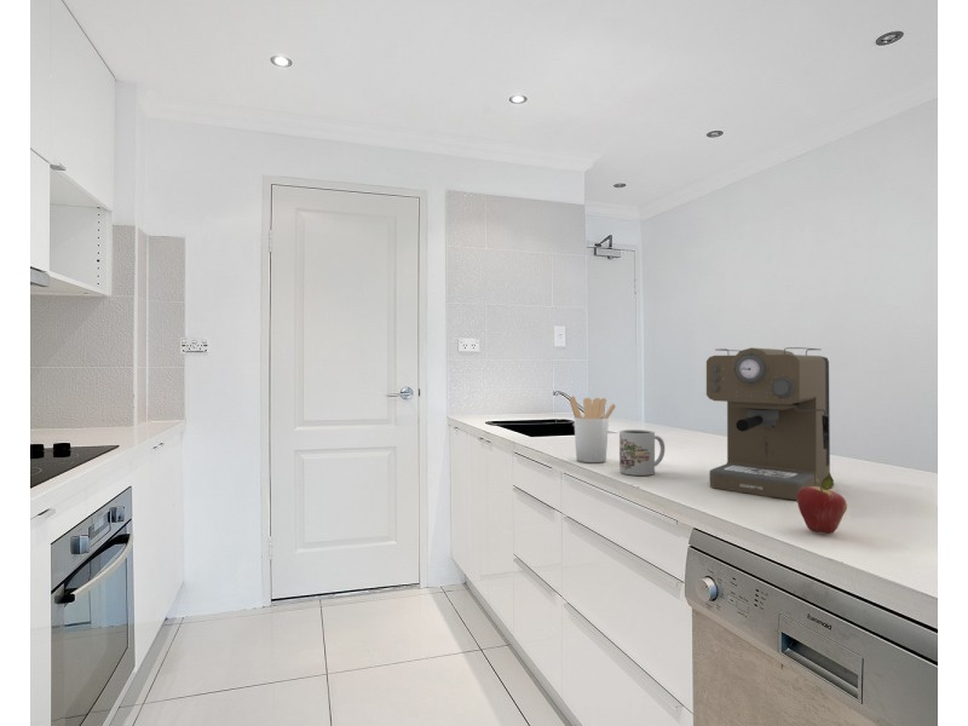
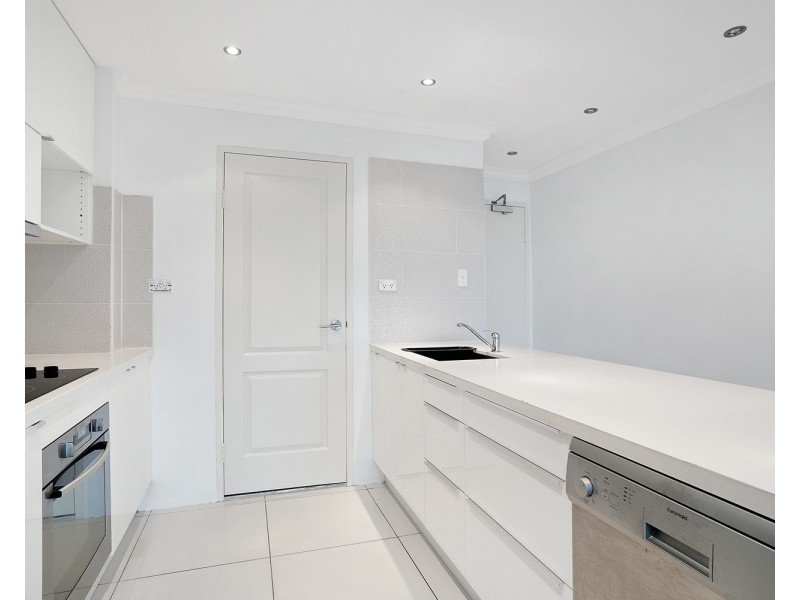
- mug [618,428,666,477]
- fruit [796,472,848,535]
- coffee maker [705,346,831,501]
- utensil holder [569,394,617,463]
